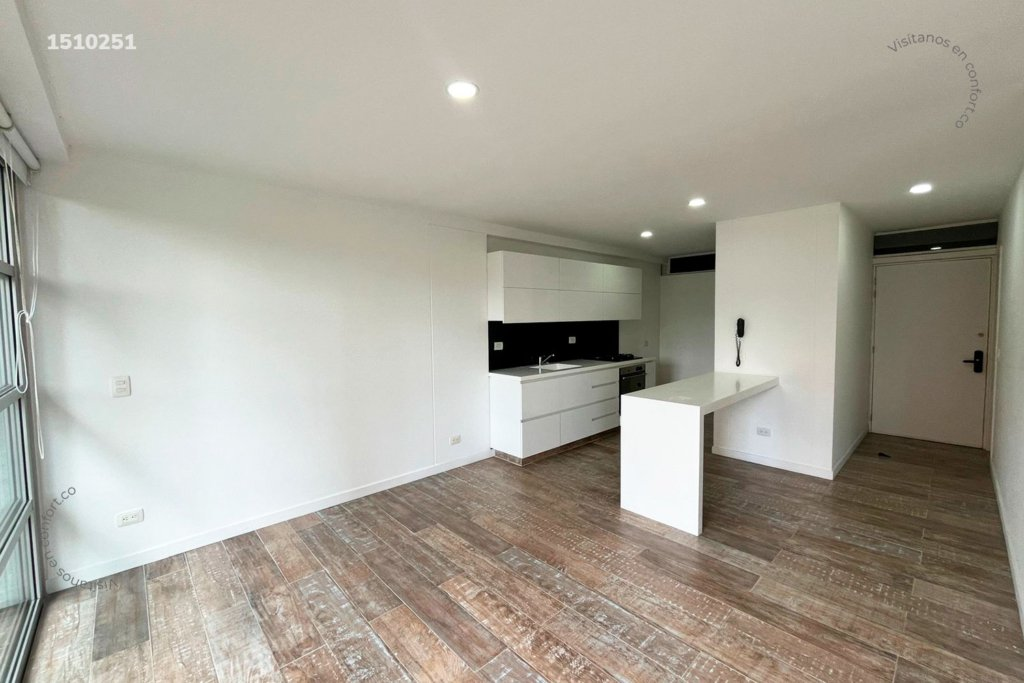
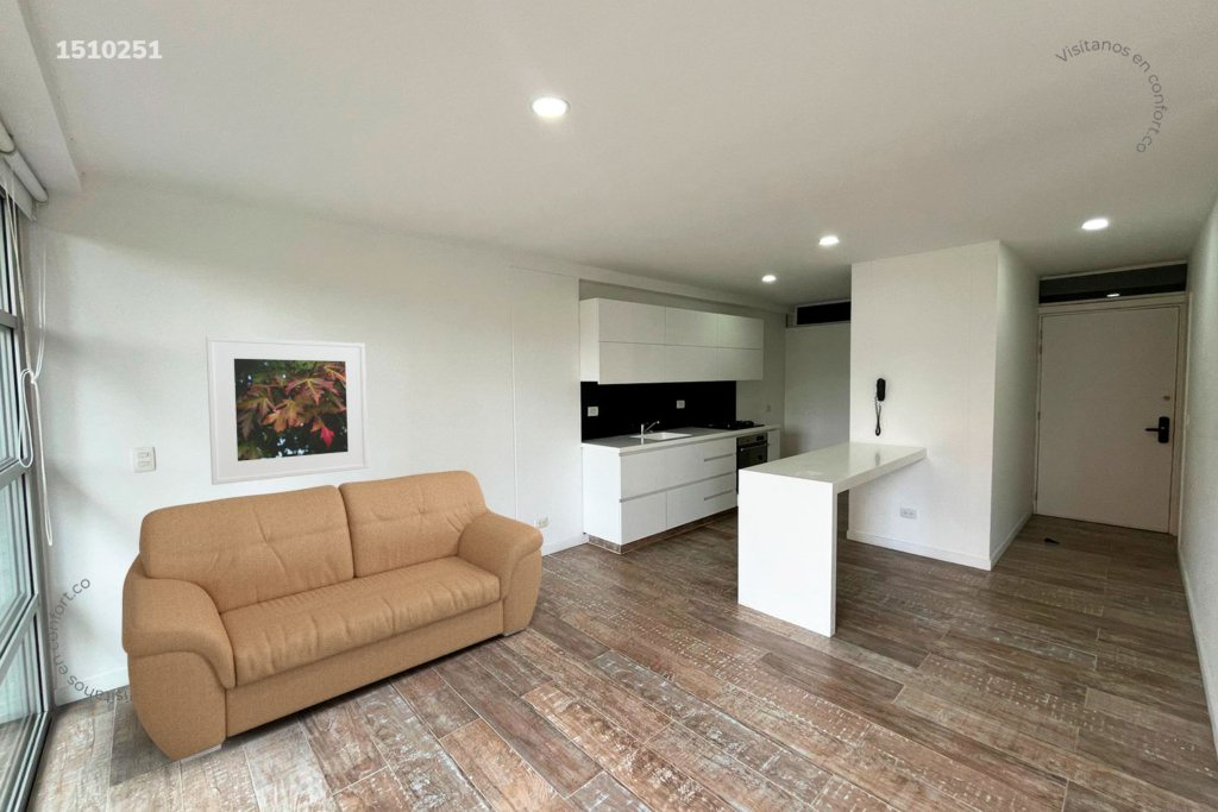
+ sofa [120,470,545,764]
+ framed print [205,335,370,486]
